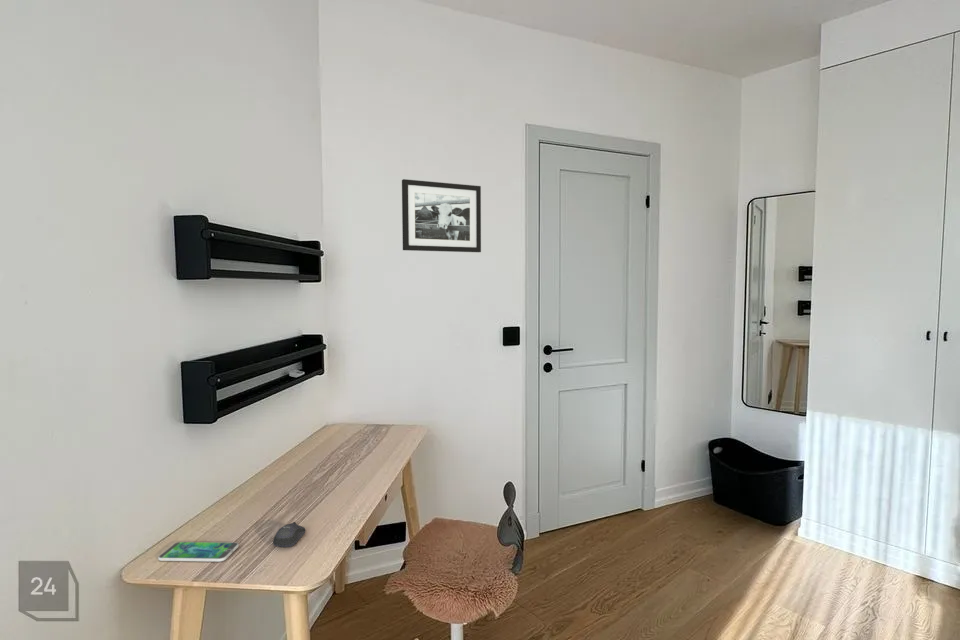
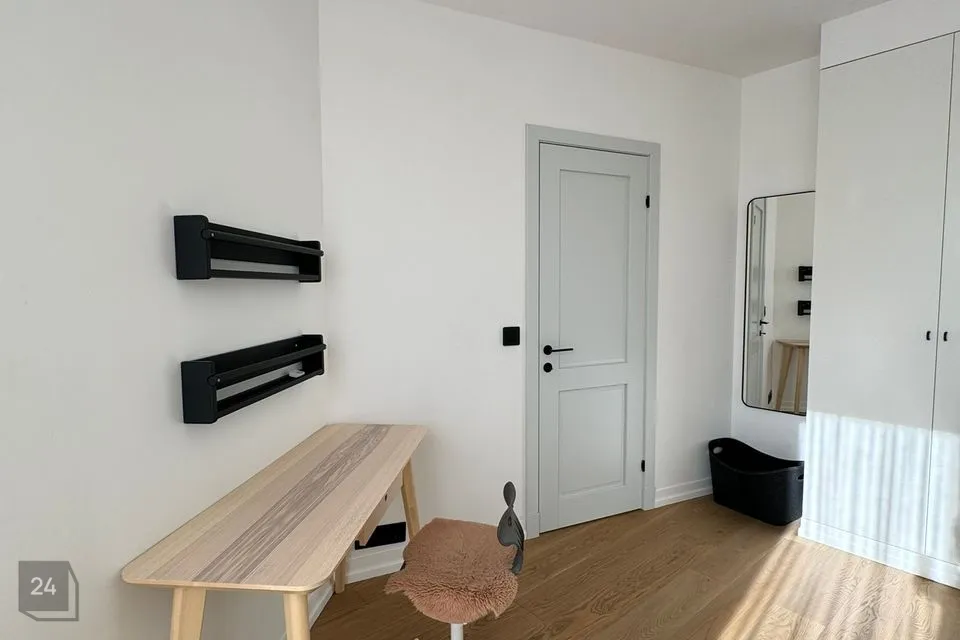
- smartphone [157,541,240,563]
- picture frame [401,178,482,253]
- computer mouse [272,521,307,548]
